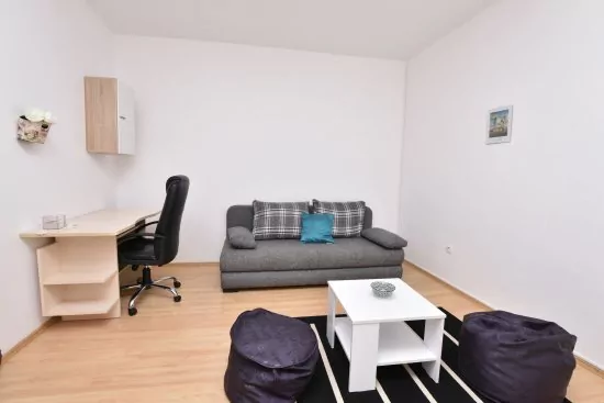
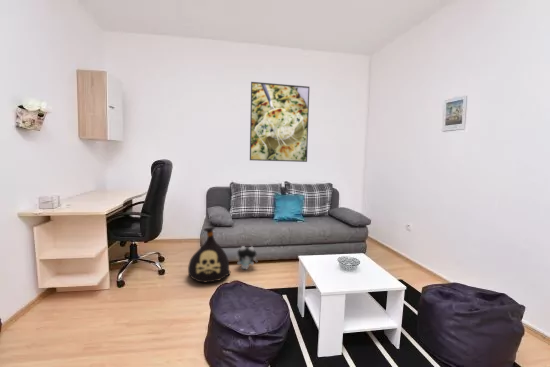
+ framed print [249,81,310,163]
+ bag [187,226,231,283]
+ plush toy [235,245,259,271]
